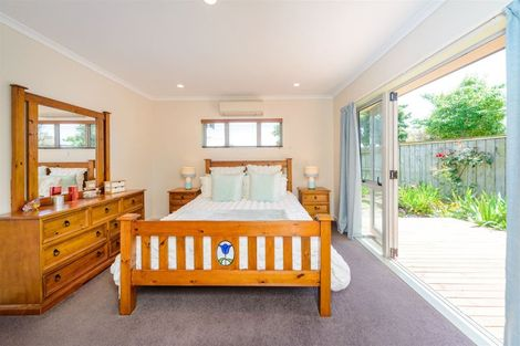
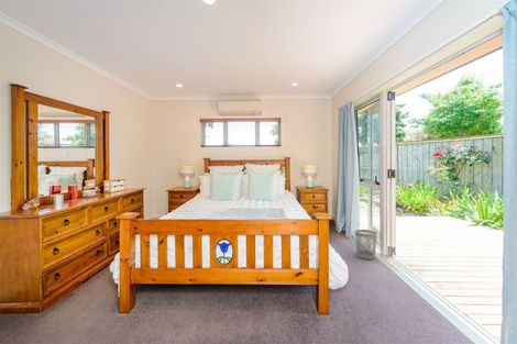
+ wastebasket [354,229,378,260]
